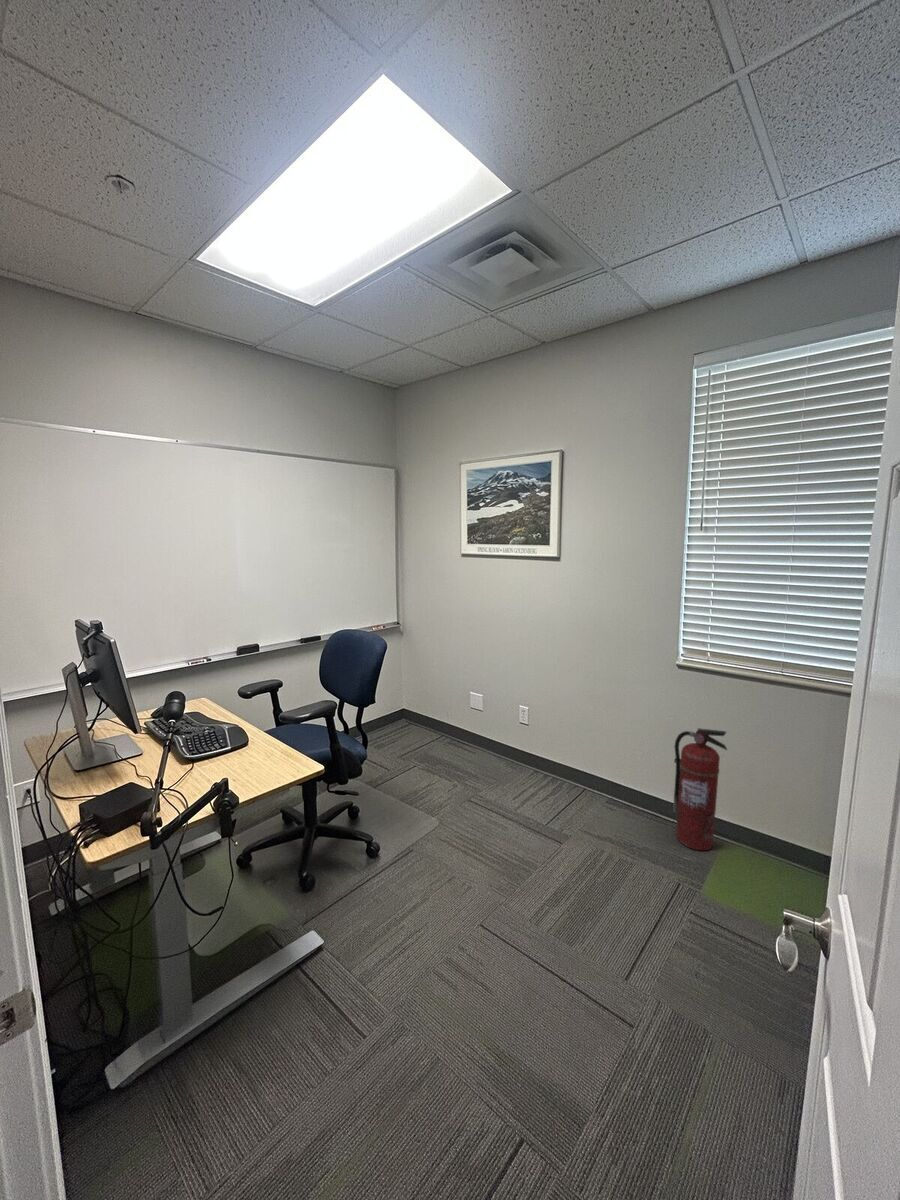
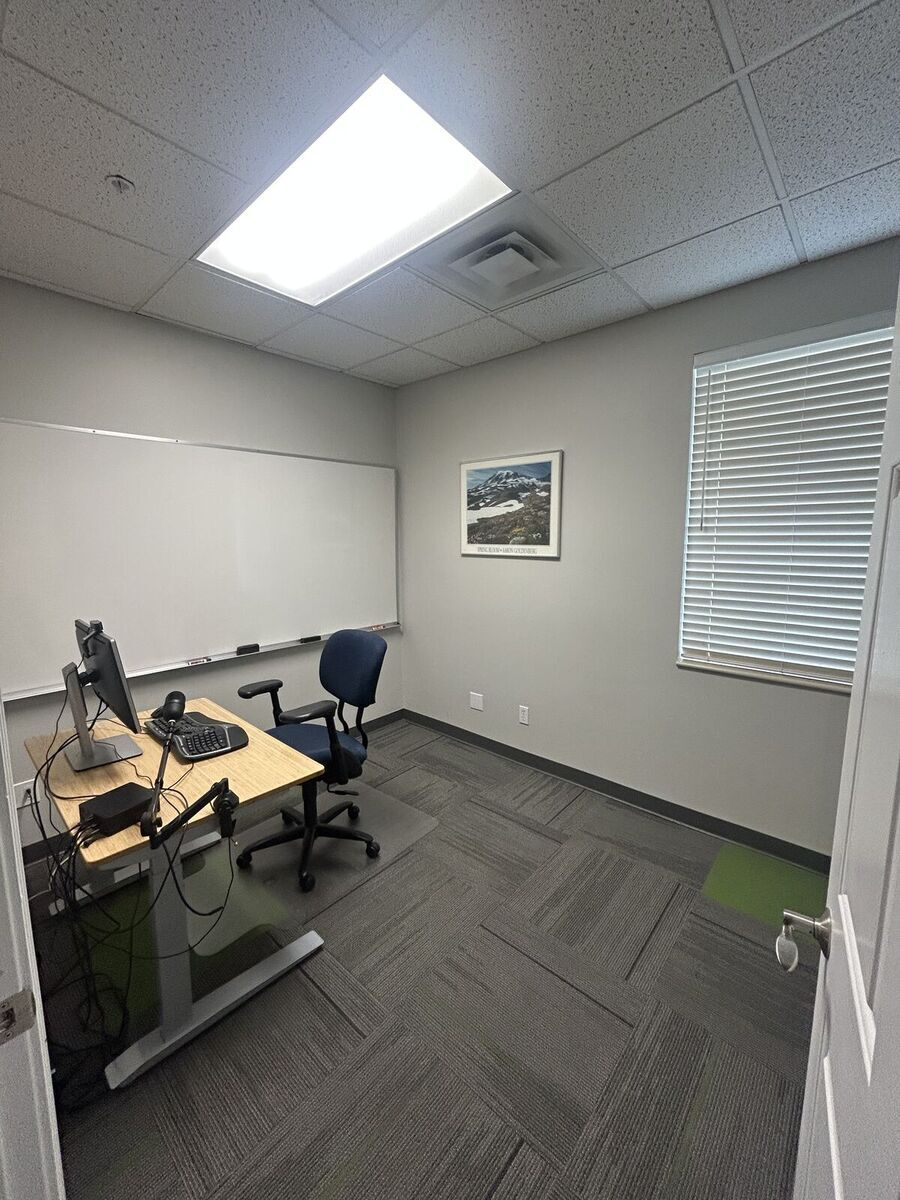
- fire extinguisher [672,727,728,852]
